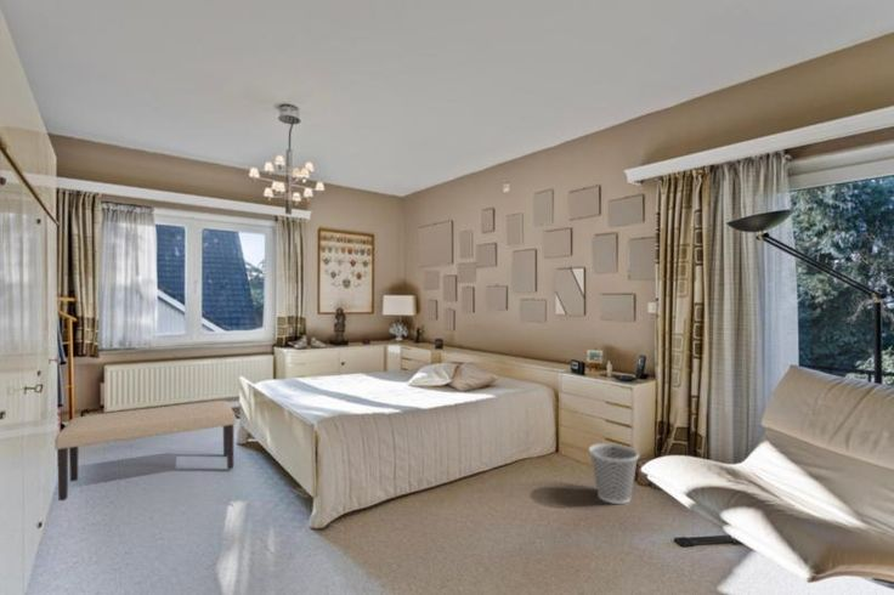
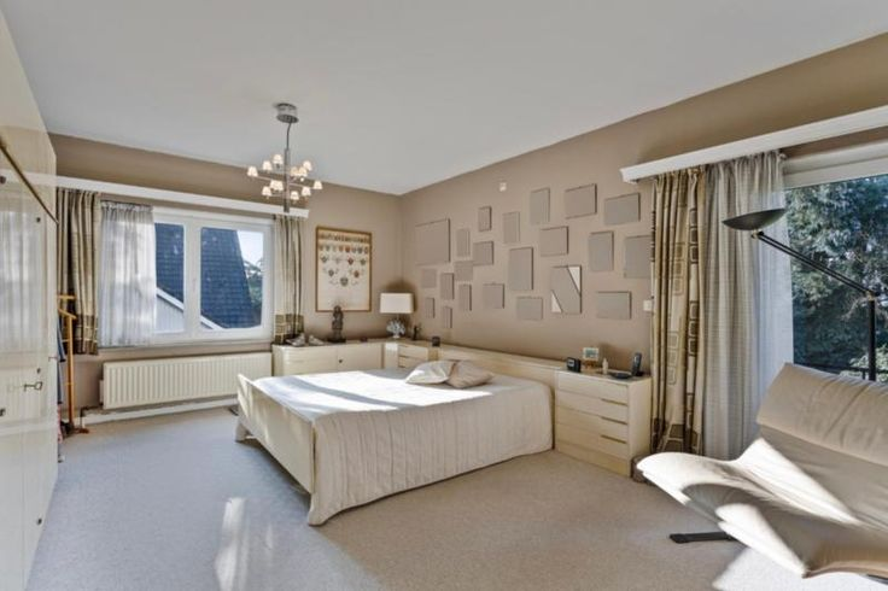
- bench [53,399,237,501]
- wastebasket [588,442,640,505]
